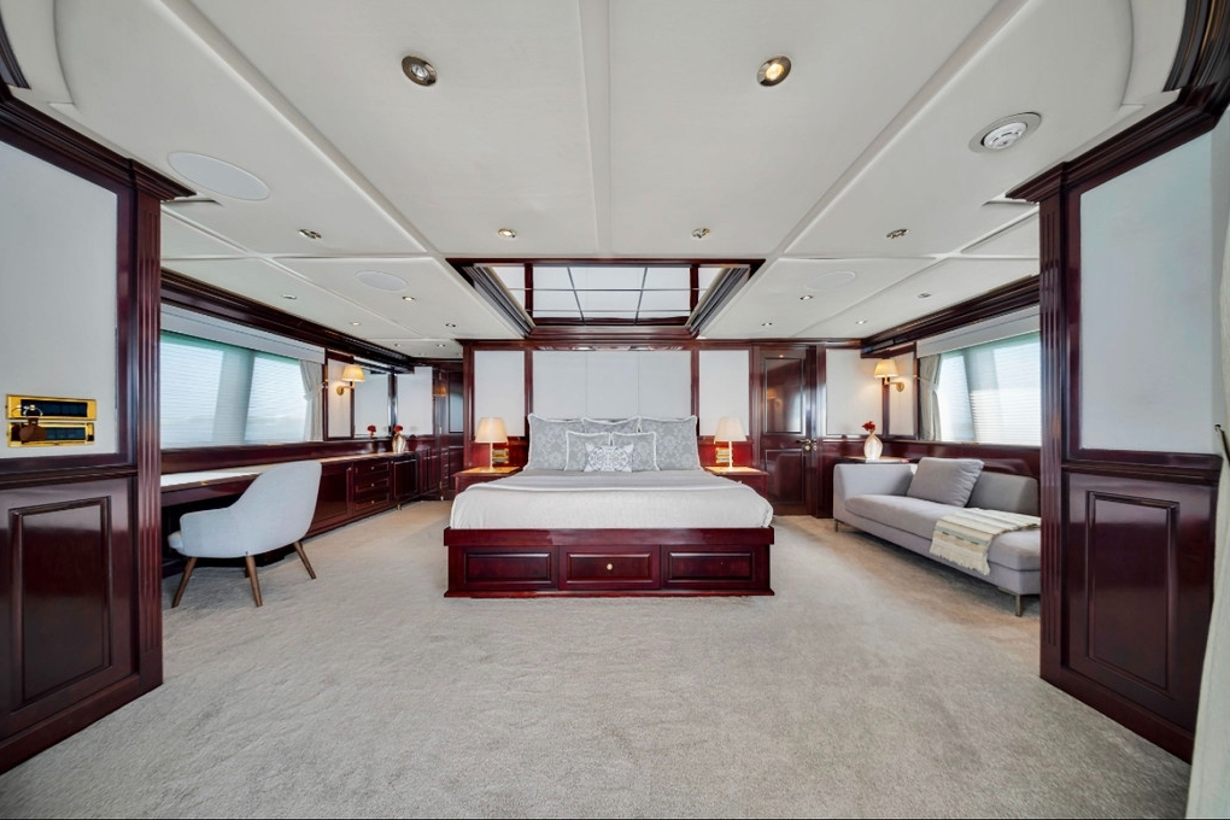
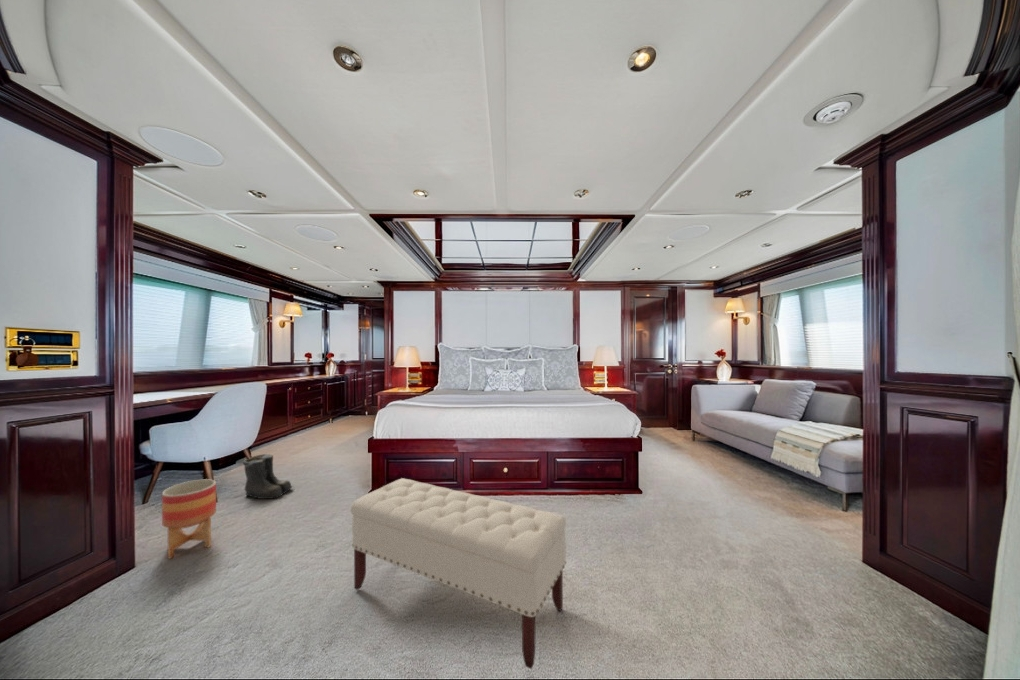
+ planter [161,478,217,560]
+ bench [350,477,567,670]
+ boots [242,453,294,500]
